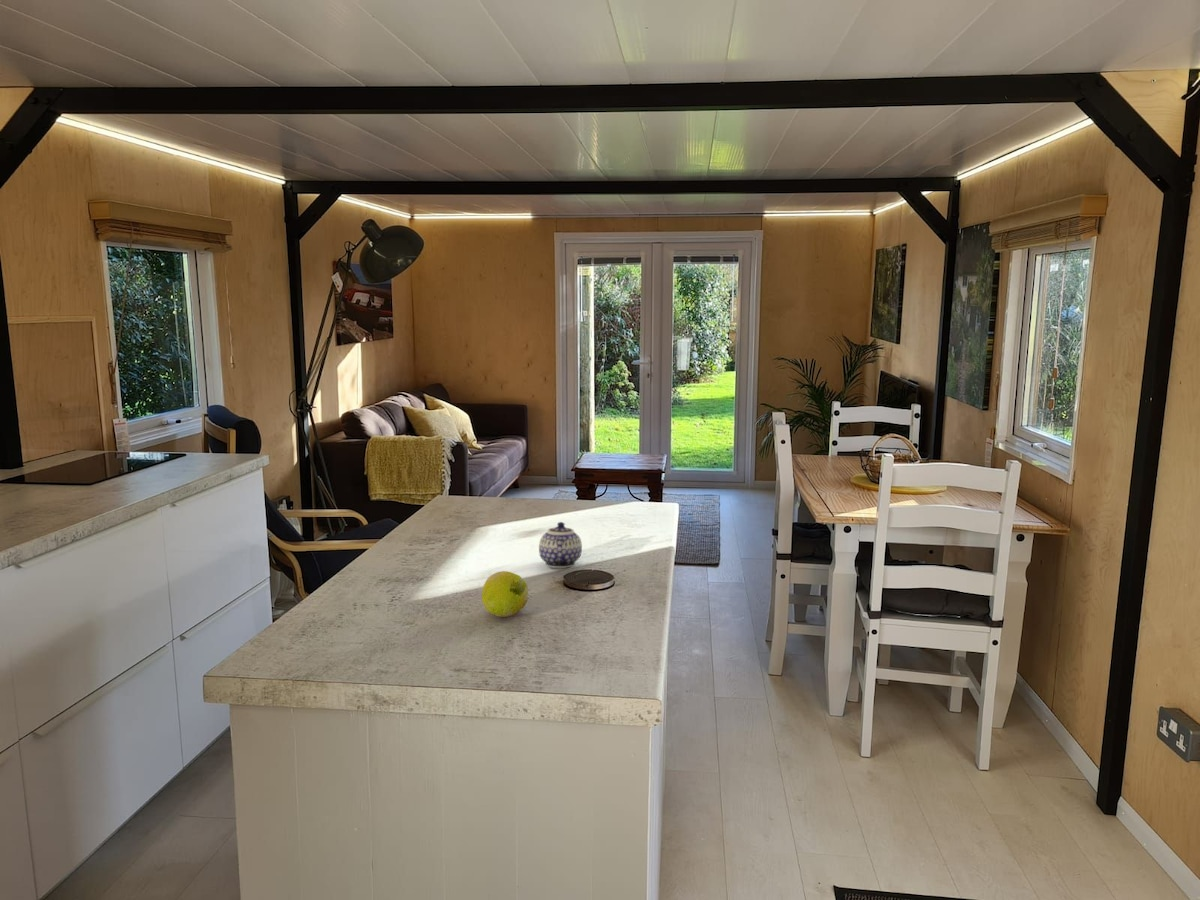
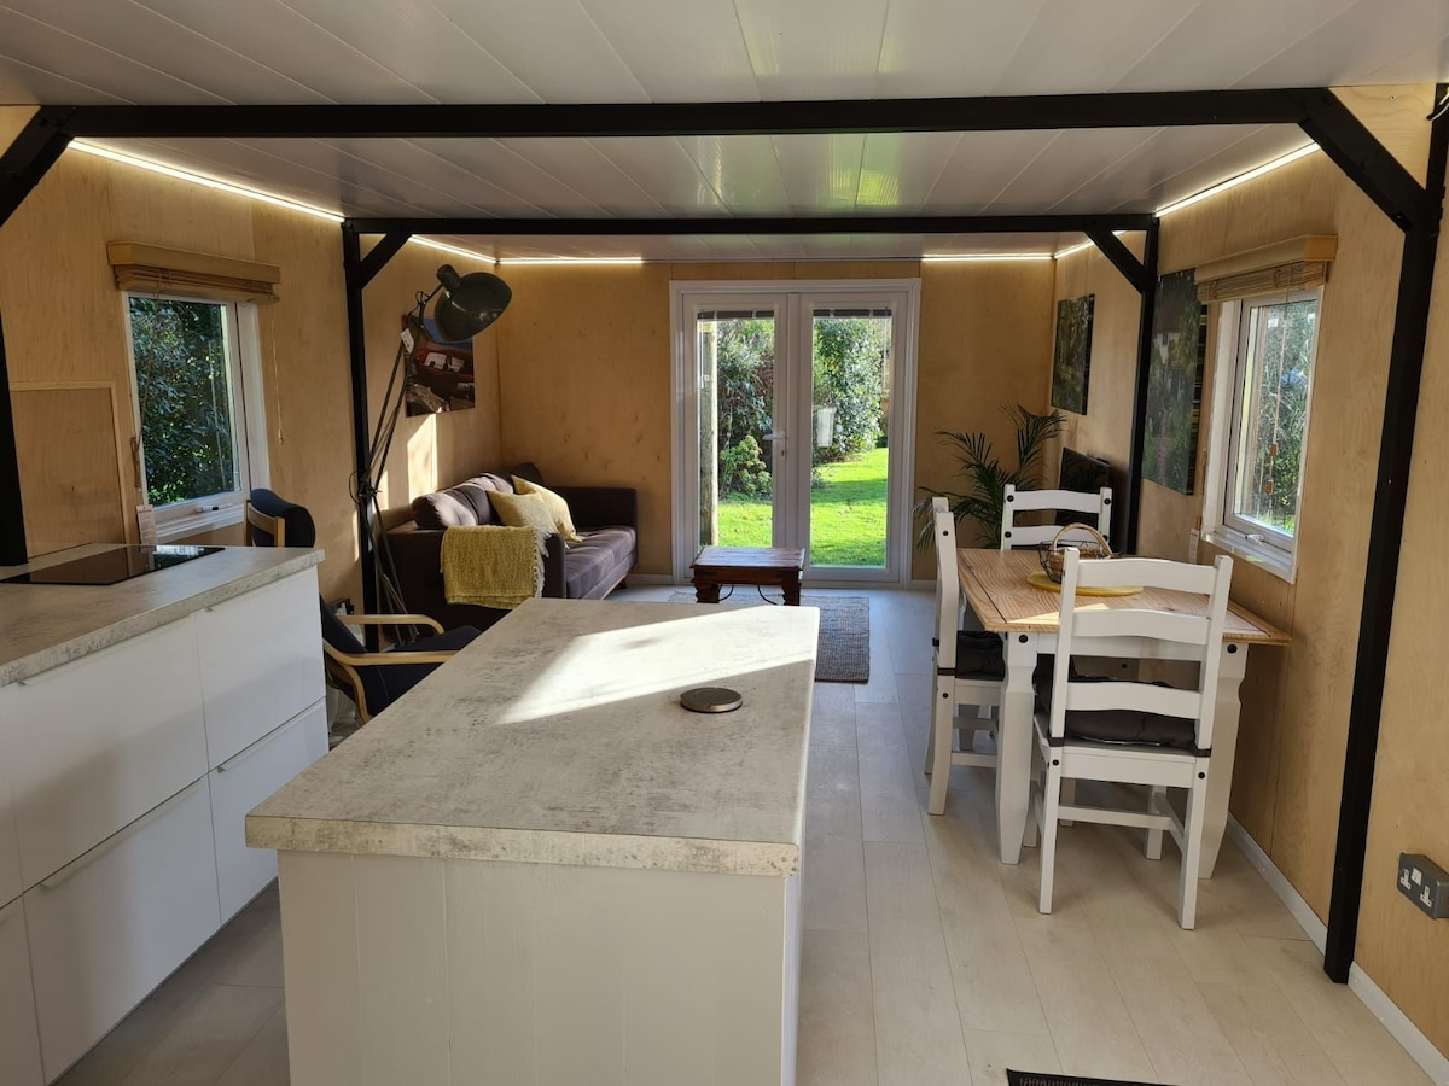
- teapot [538,521,583,569]
- fruit [481,570,529,618]
